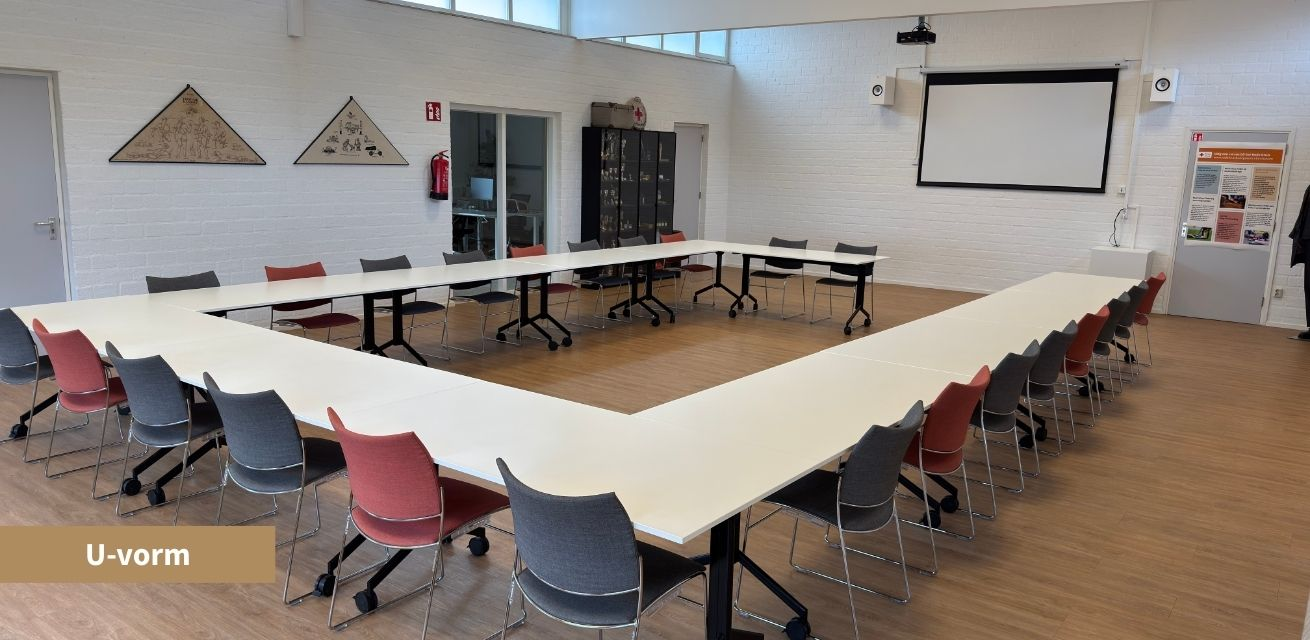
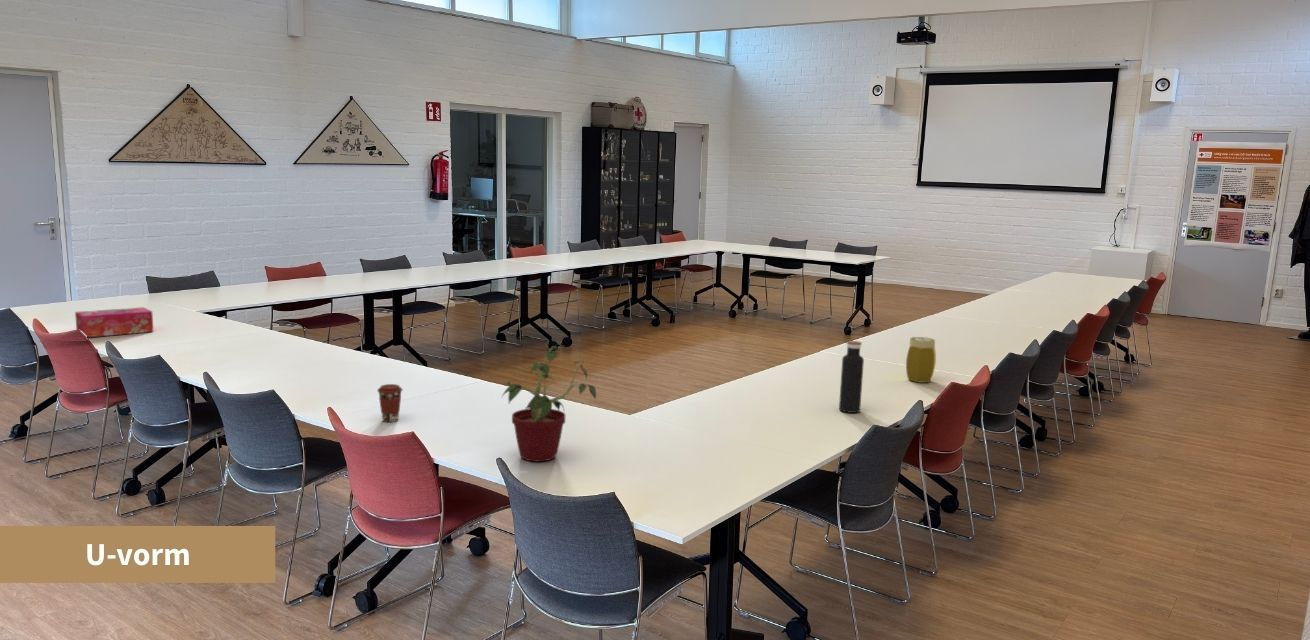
+ tissue box [74,306,154,338]
+ potted plant [500,345,601,463]
+ water bottle [838,340,865,414]
+ jar [905,336,937,384]
+ coffee cup [376,383,403,423]
